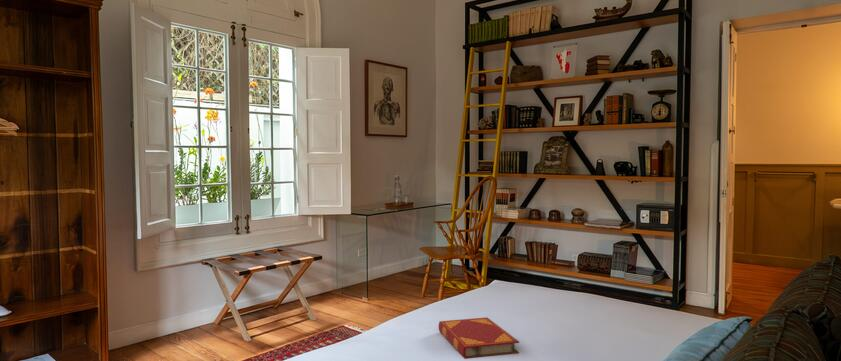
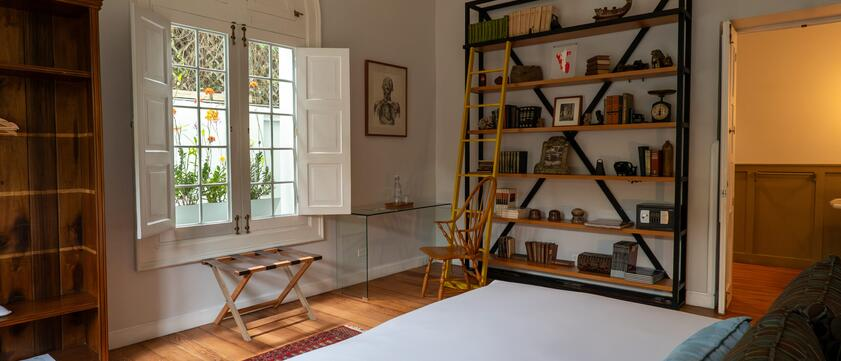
- hardback book [438,316,520,360]
